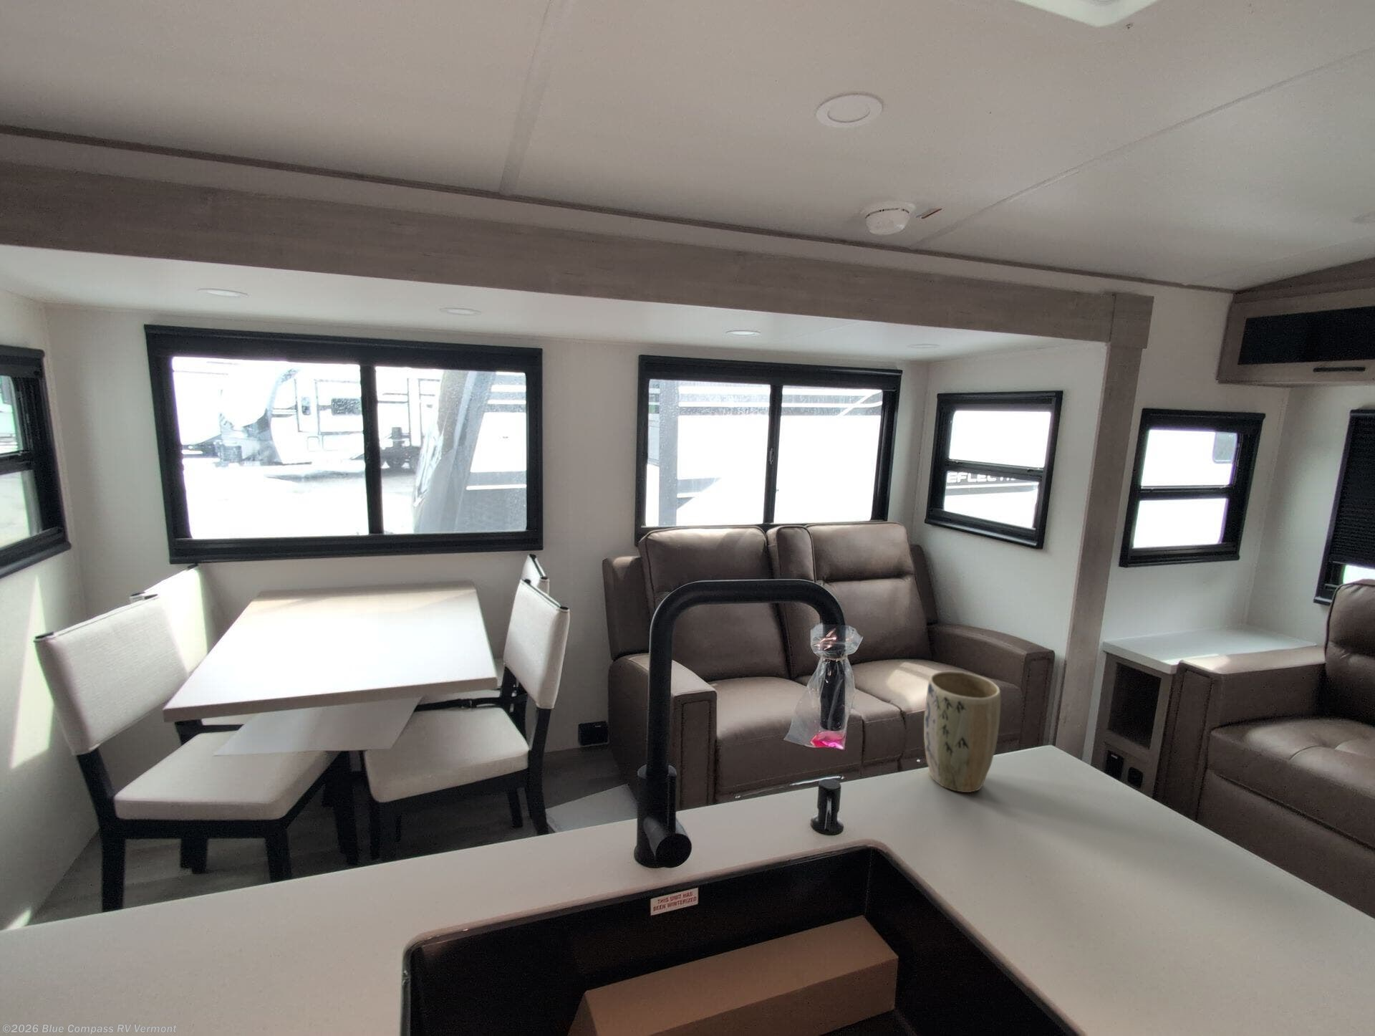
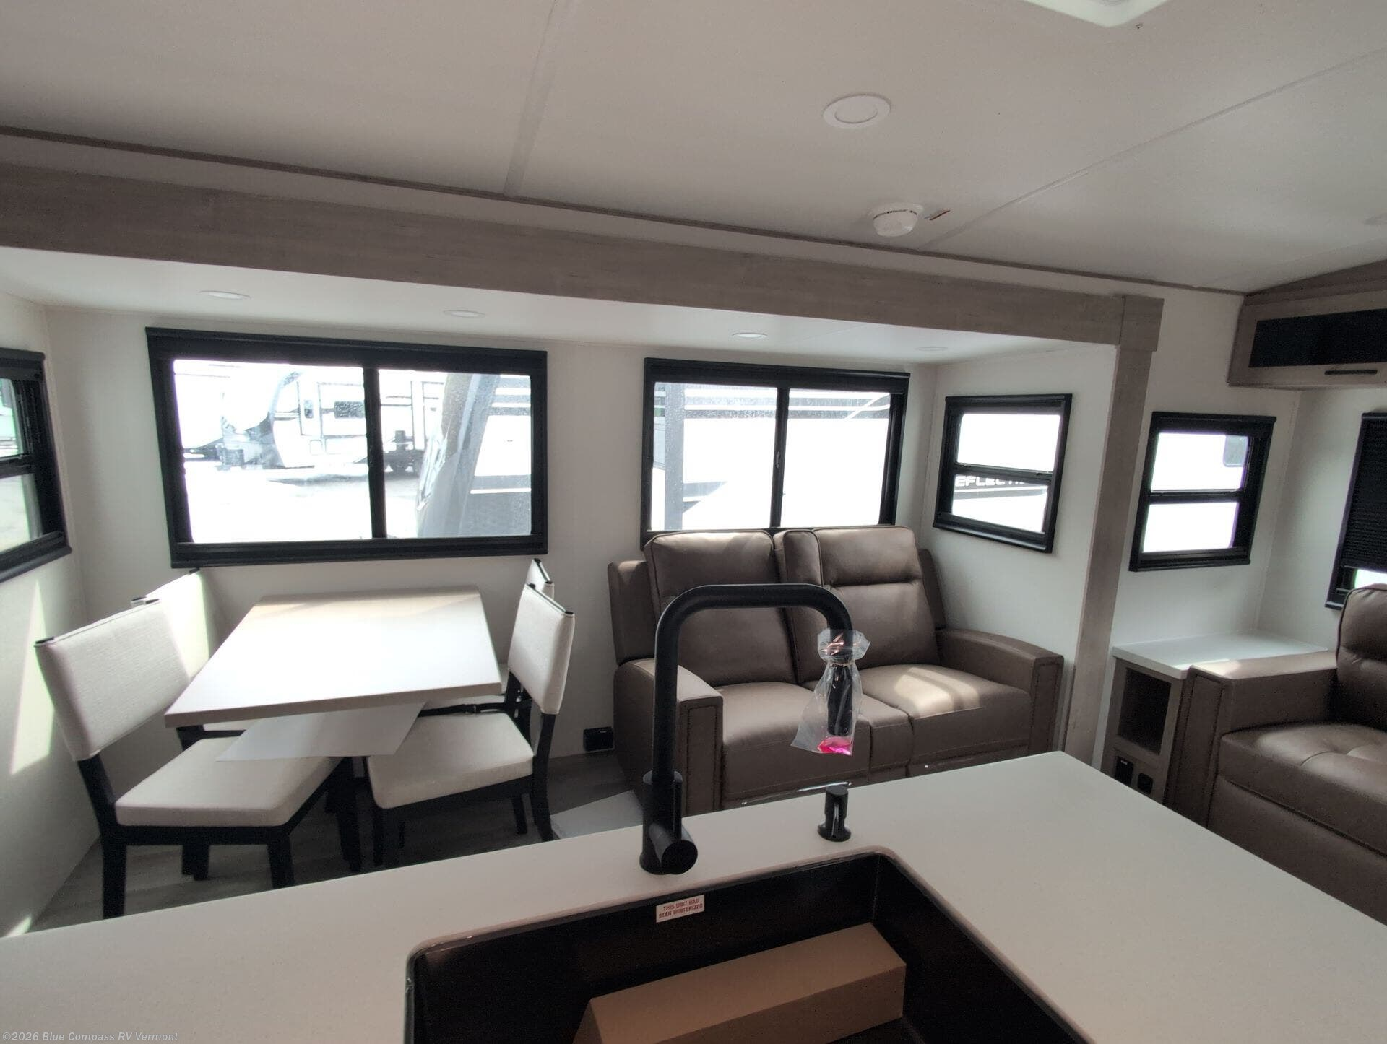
- plant pot [924,670,1002,793]
